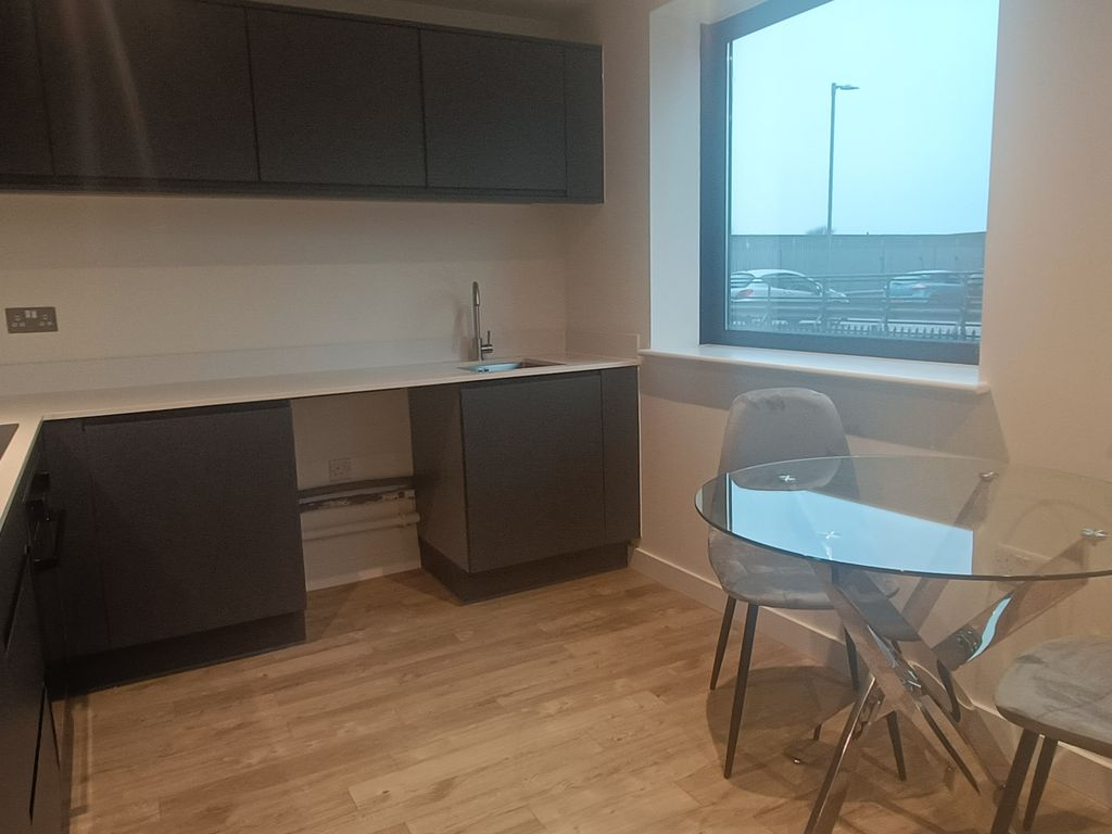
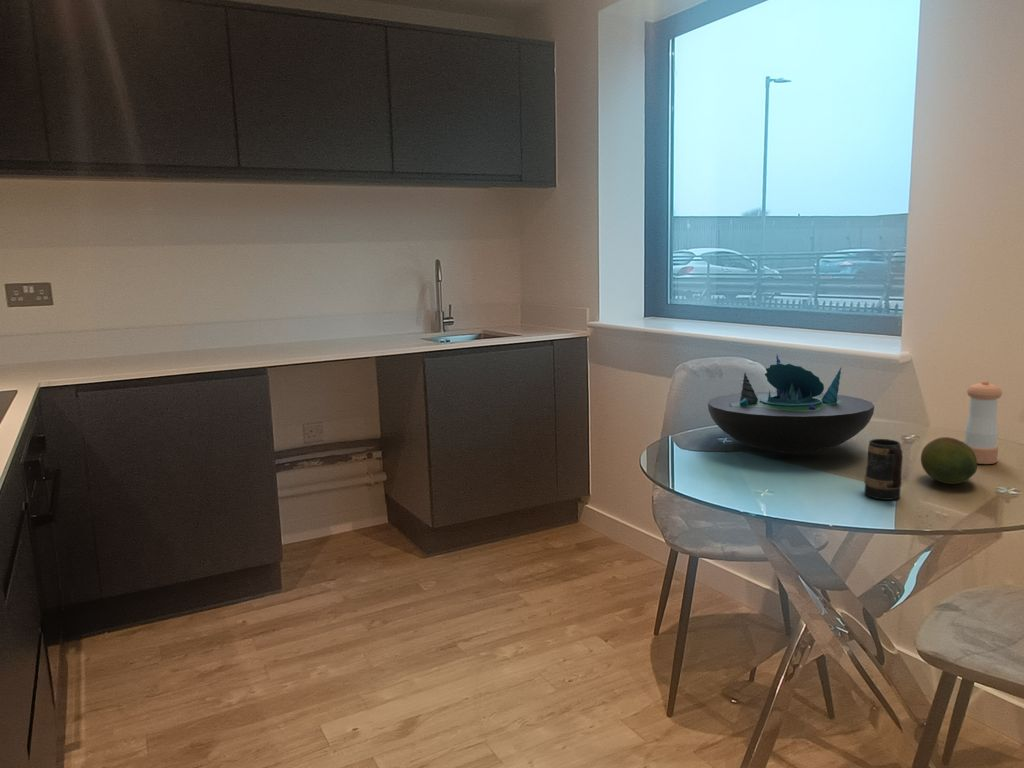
+ decorative bowl [707,354,875,454]
+ fruit [920,436,978,485]
+ mug [863,438,904,501]
+ pepper shaker [964,379,1003,465]
